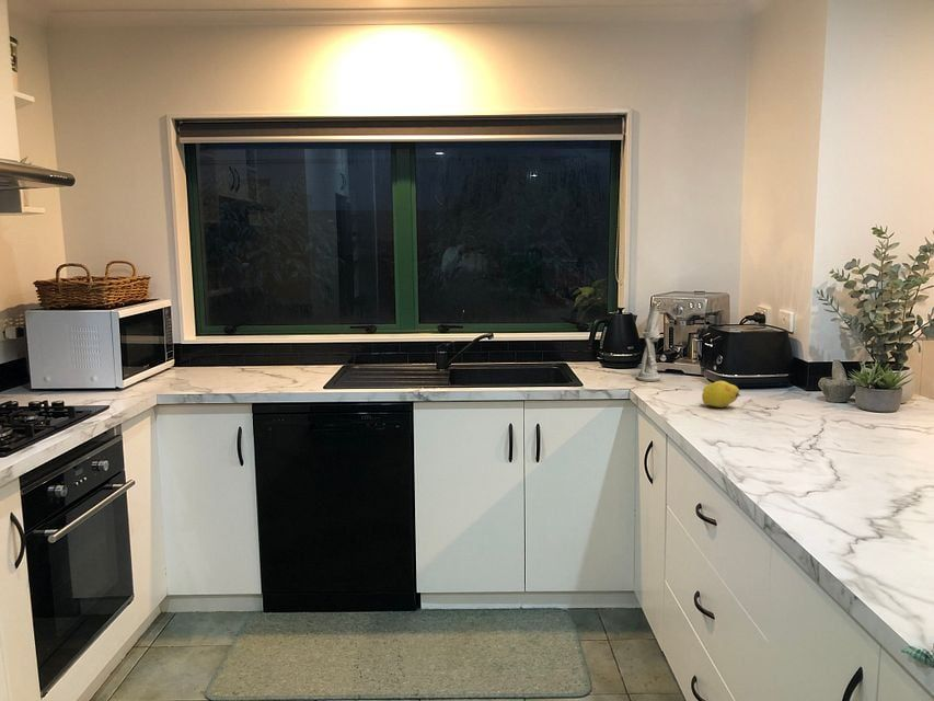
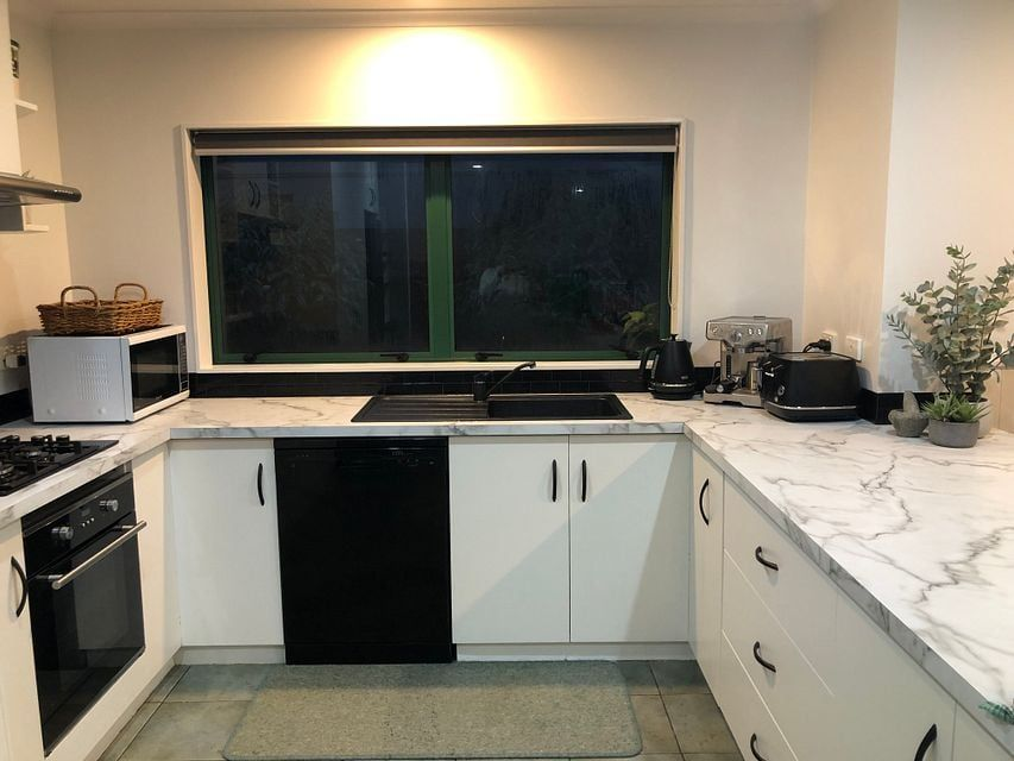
- utensil holder [635,300,661,382]
- fruit [701,380,741,409]
